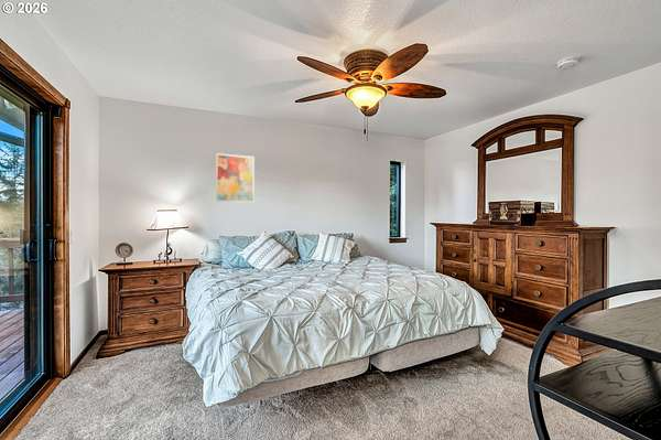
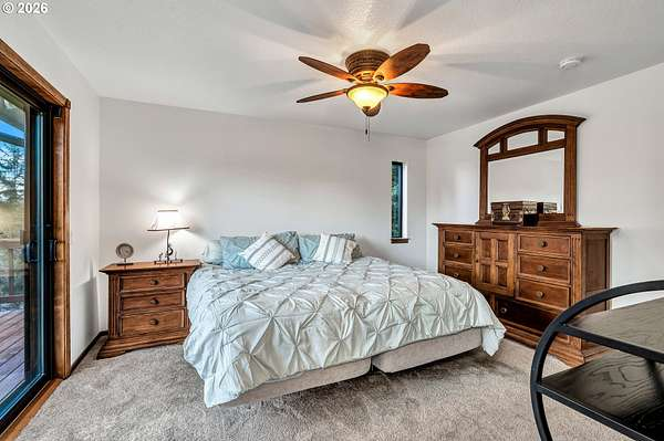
- wall art [215,152,256,204]
